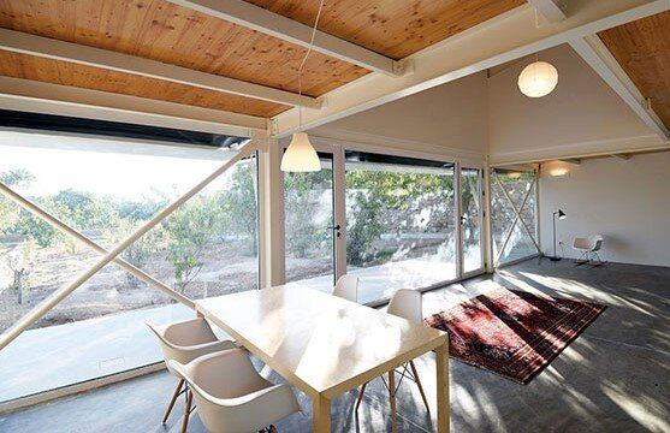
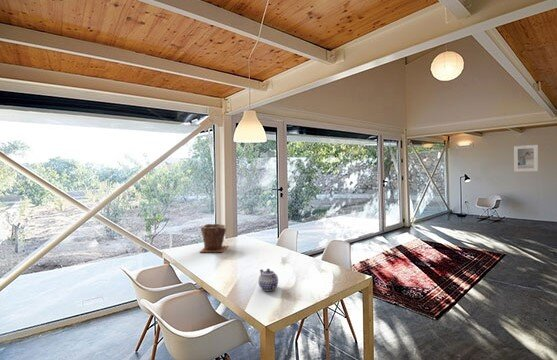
+ plant pot [199,222,229,253]
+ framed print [513,144,539,173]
+ teapot [257,268,279,292]
